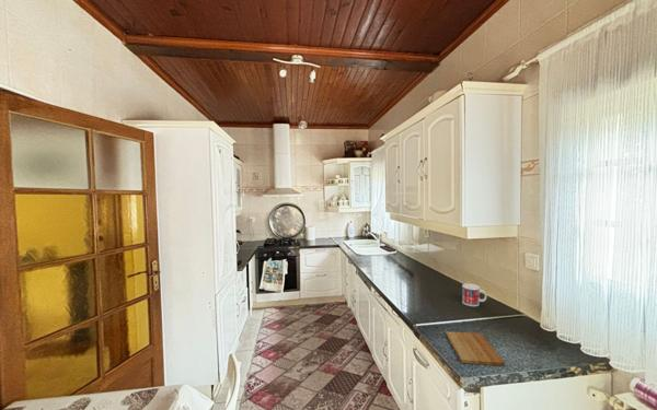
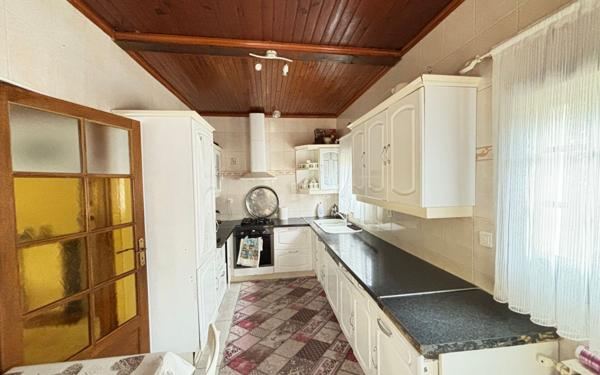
- mug [461,282,487,307]
- cutting board [446,330,506,367]
